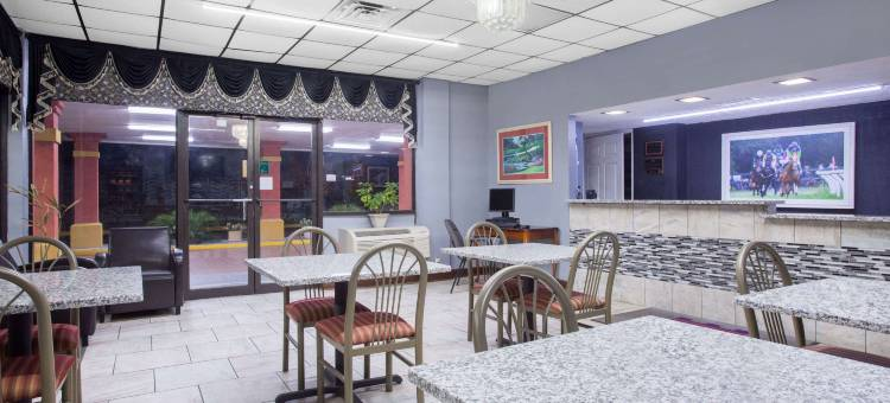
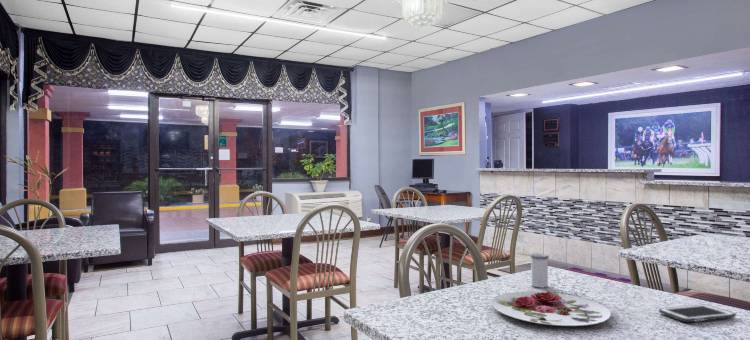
+ cell phone [658,304,737,323]
+ plate [490,291,612,327]
+ salt shaker [529,252,550,288]
